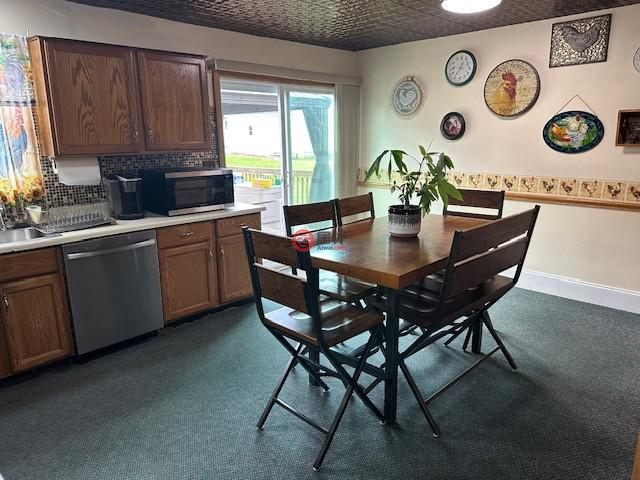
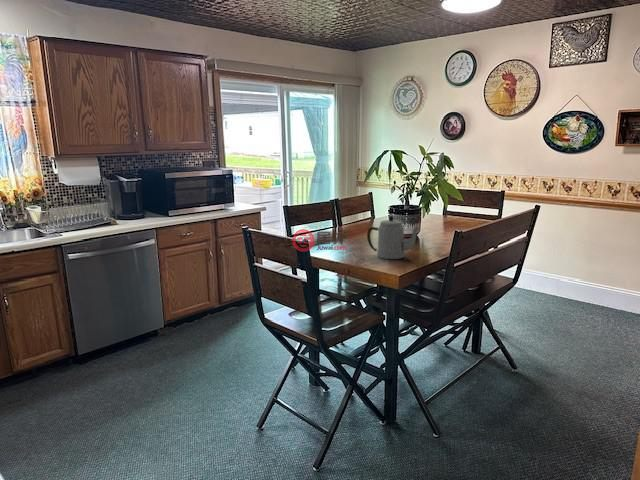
+ teapot [366,215,421,260]
